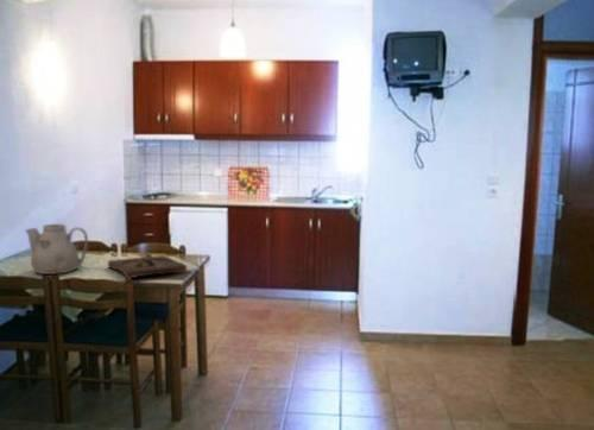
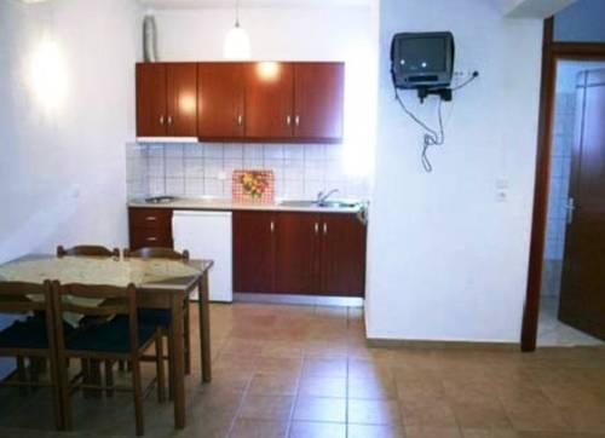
- wooden tray [107,252,188,280]
- teapot [24,223,89,276]
